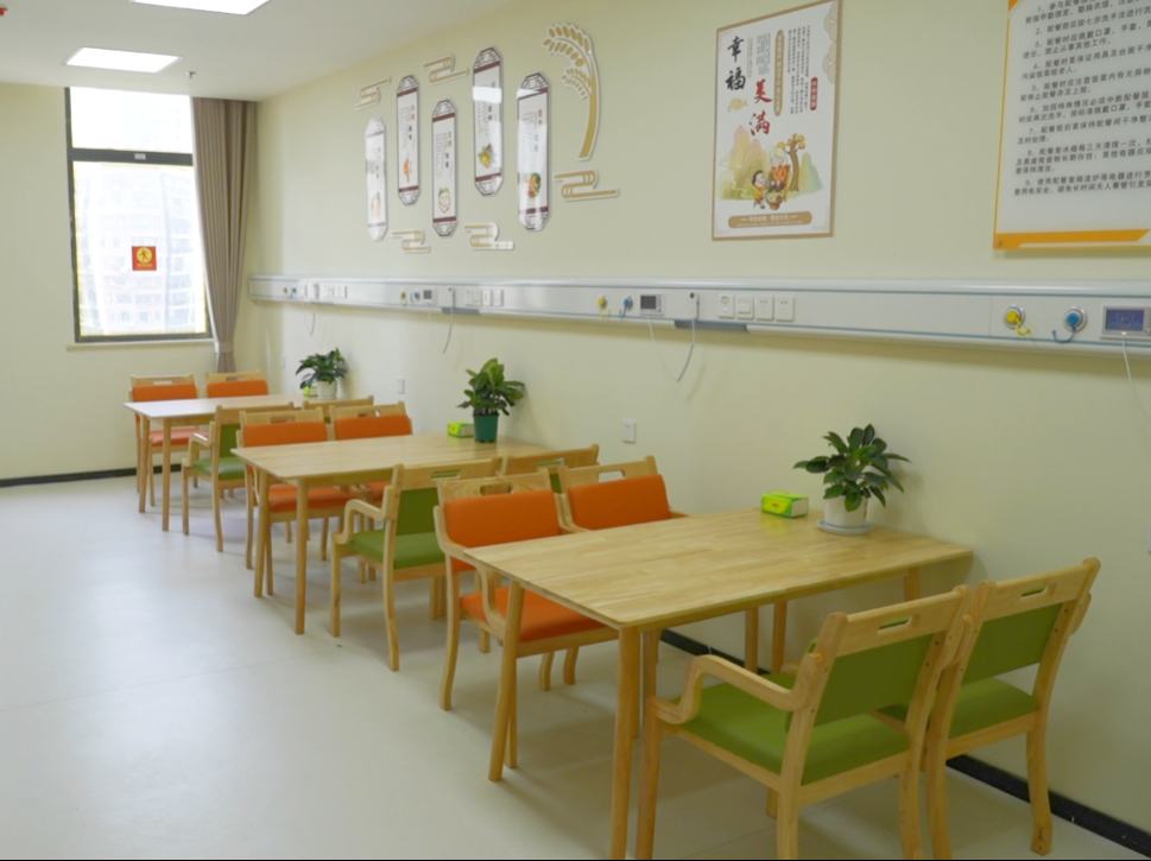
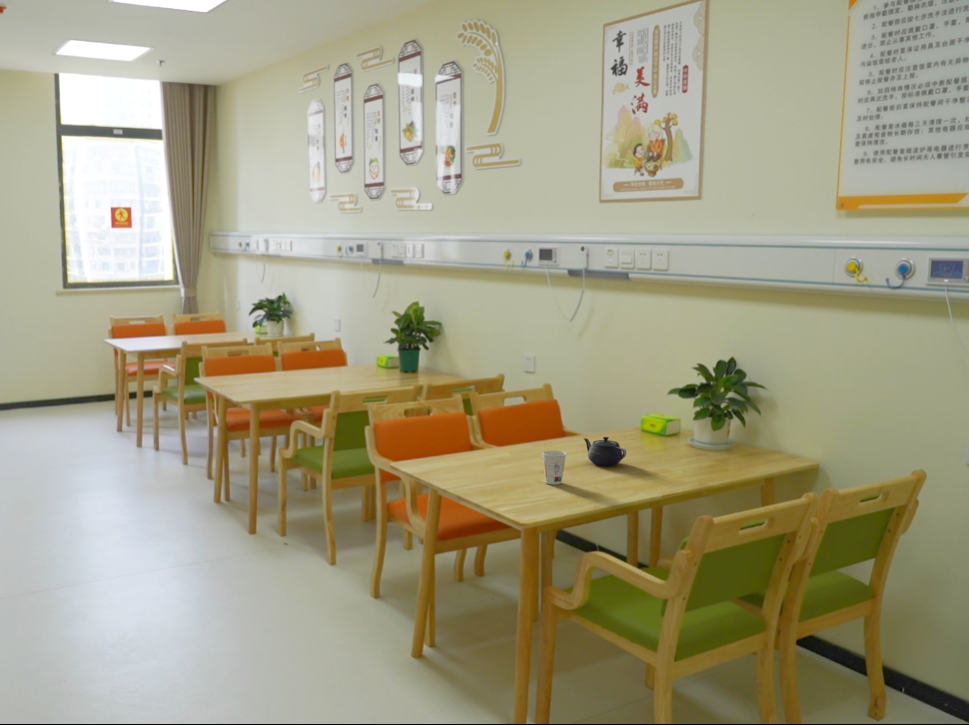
+ cup [541,450,567,486]
+ teapot [582,436,627,467]
